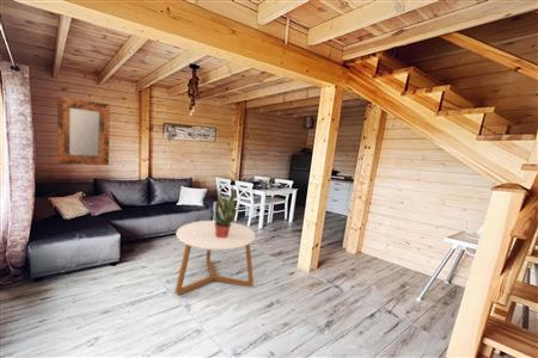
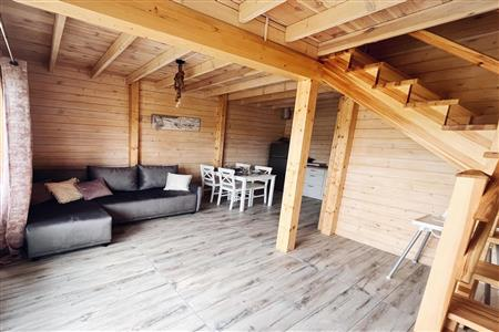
- home mirror [56,95,111,166]
- coffee table [175,220,256,296]
- potted plant [208,191,242,239]
